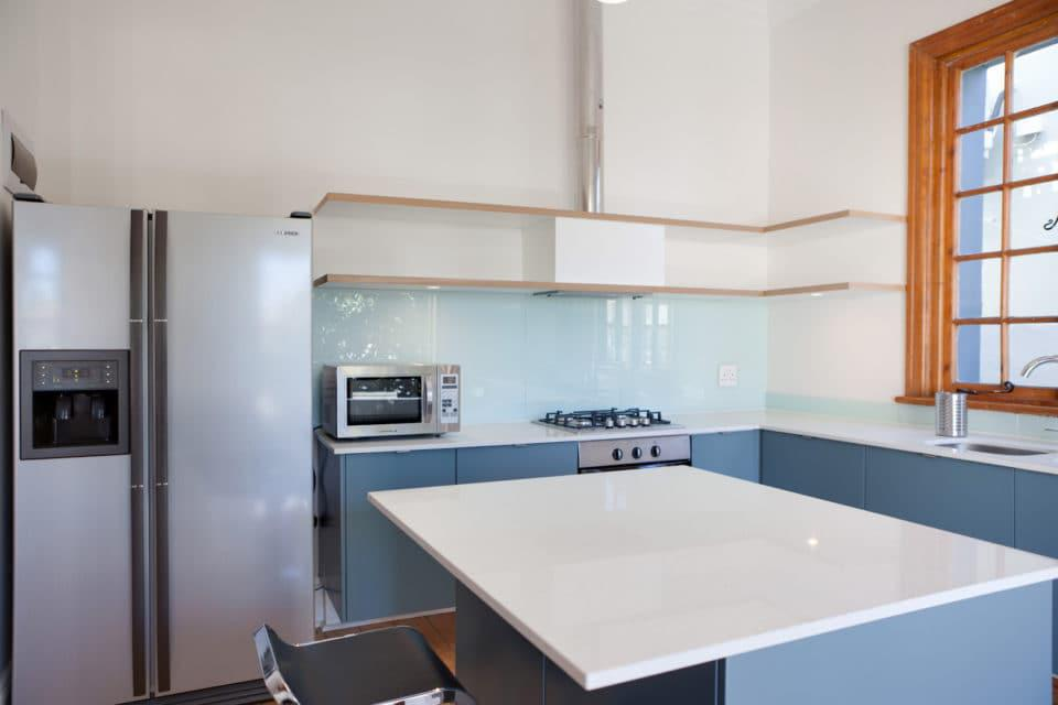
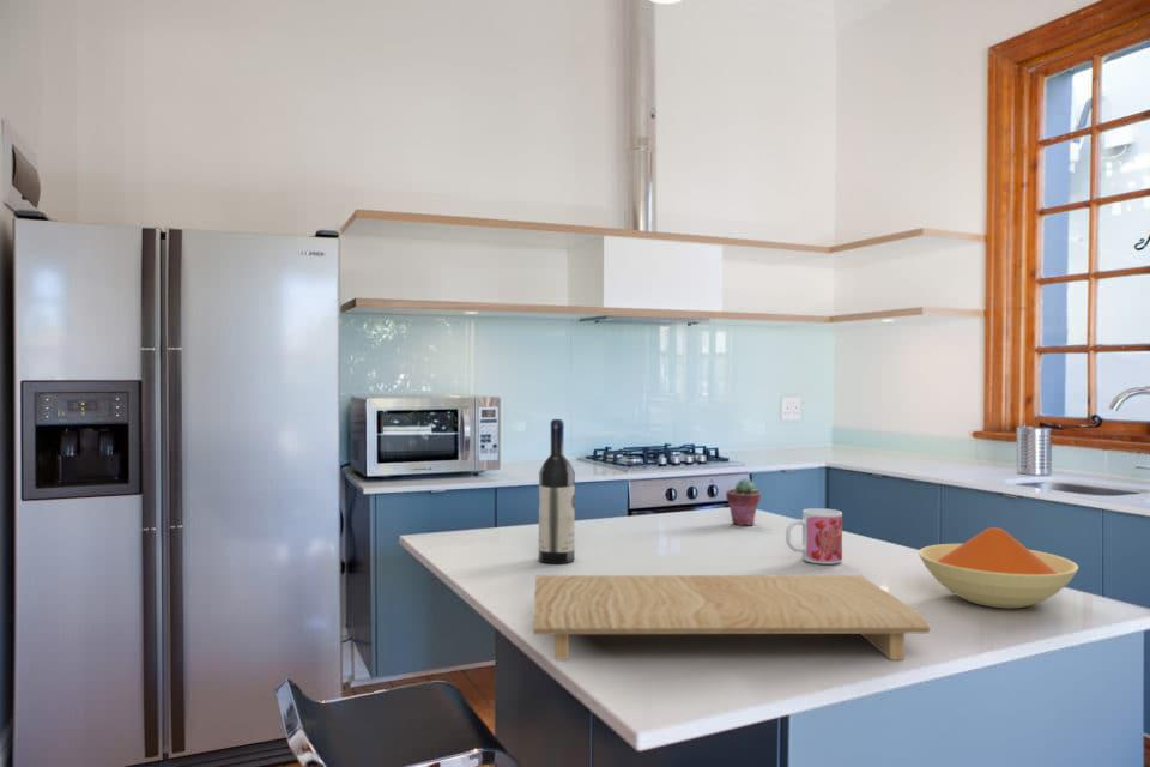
+ potted succulent [725,477,762,526]
+ bowl [918,526,1079,610]
+ wine bottle [538,418,576,564]
+ cutting board [532,574,932,660]
+ mug [785,507,843,566]
